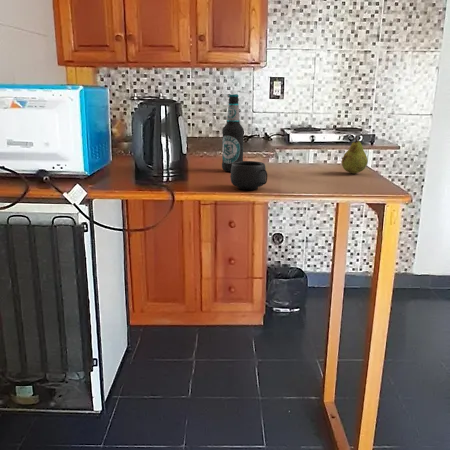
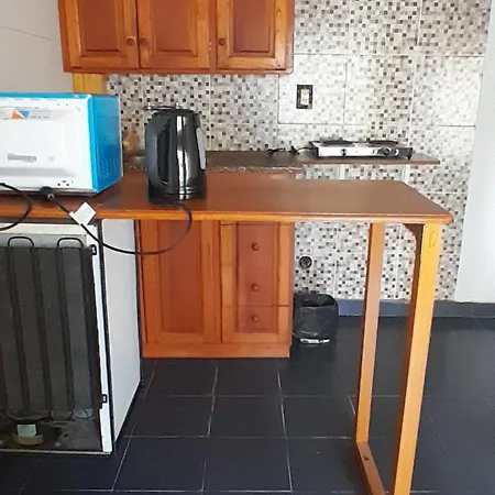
- mug [230,160,268,191]
- fruit [341,136,369,175]
- bottle [221,93,245,173]
